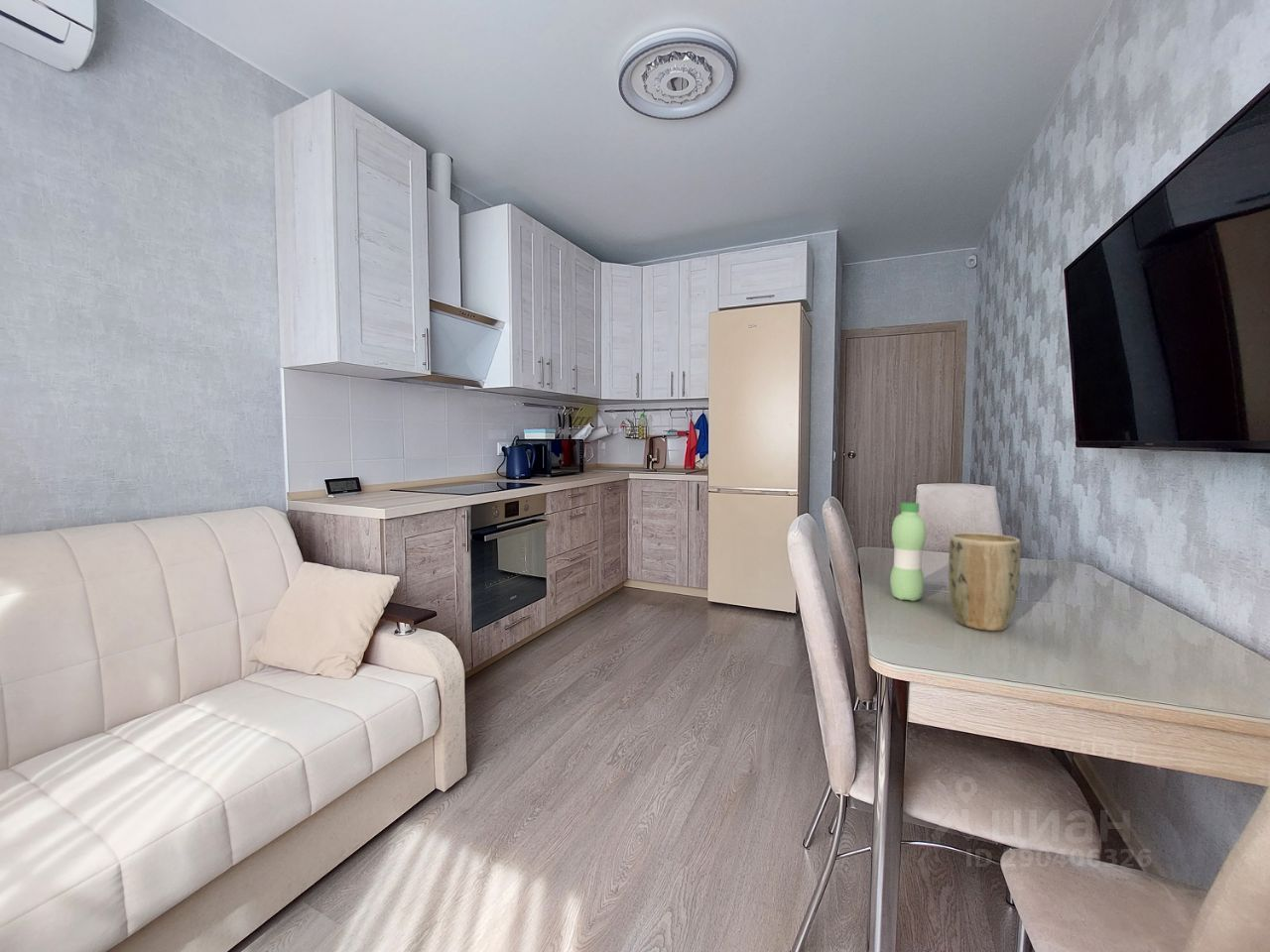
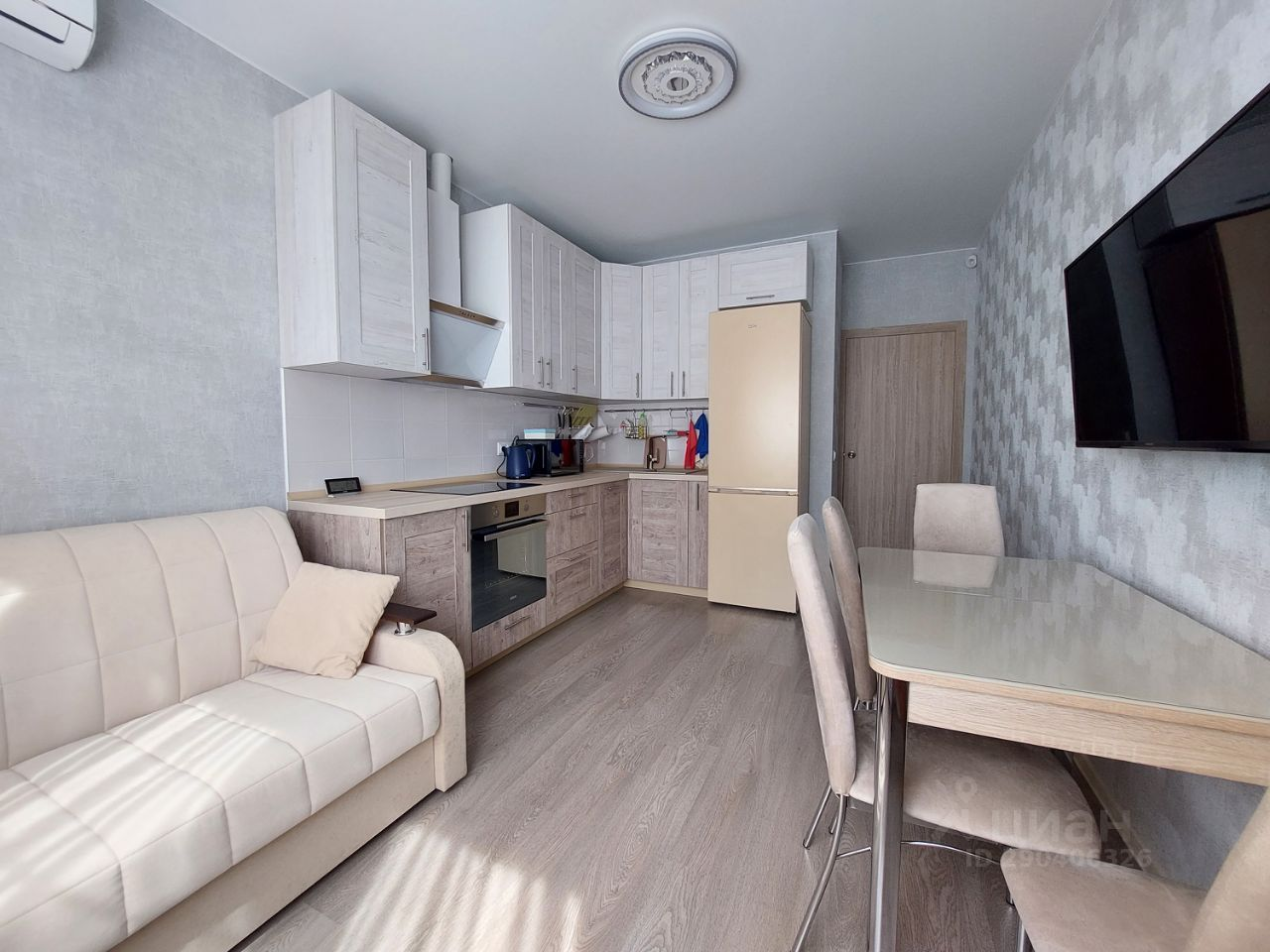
- plant pot [948,532,1022,632]
- water bottle [889,502,928,602]
